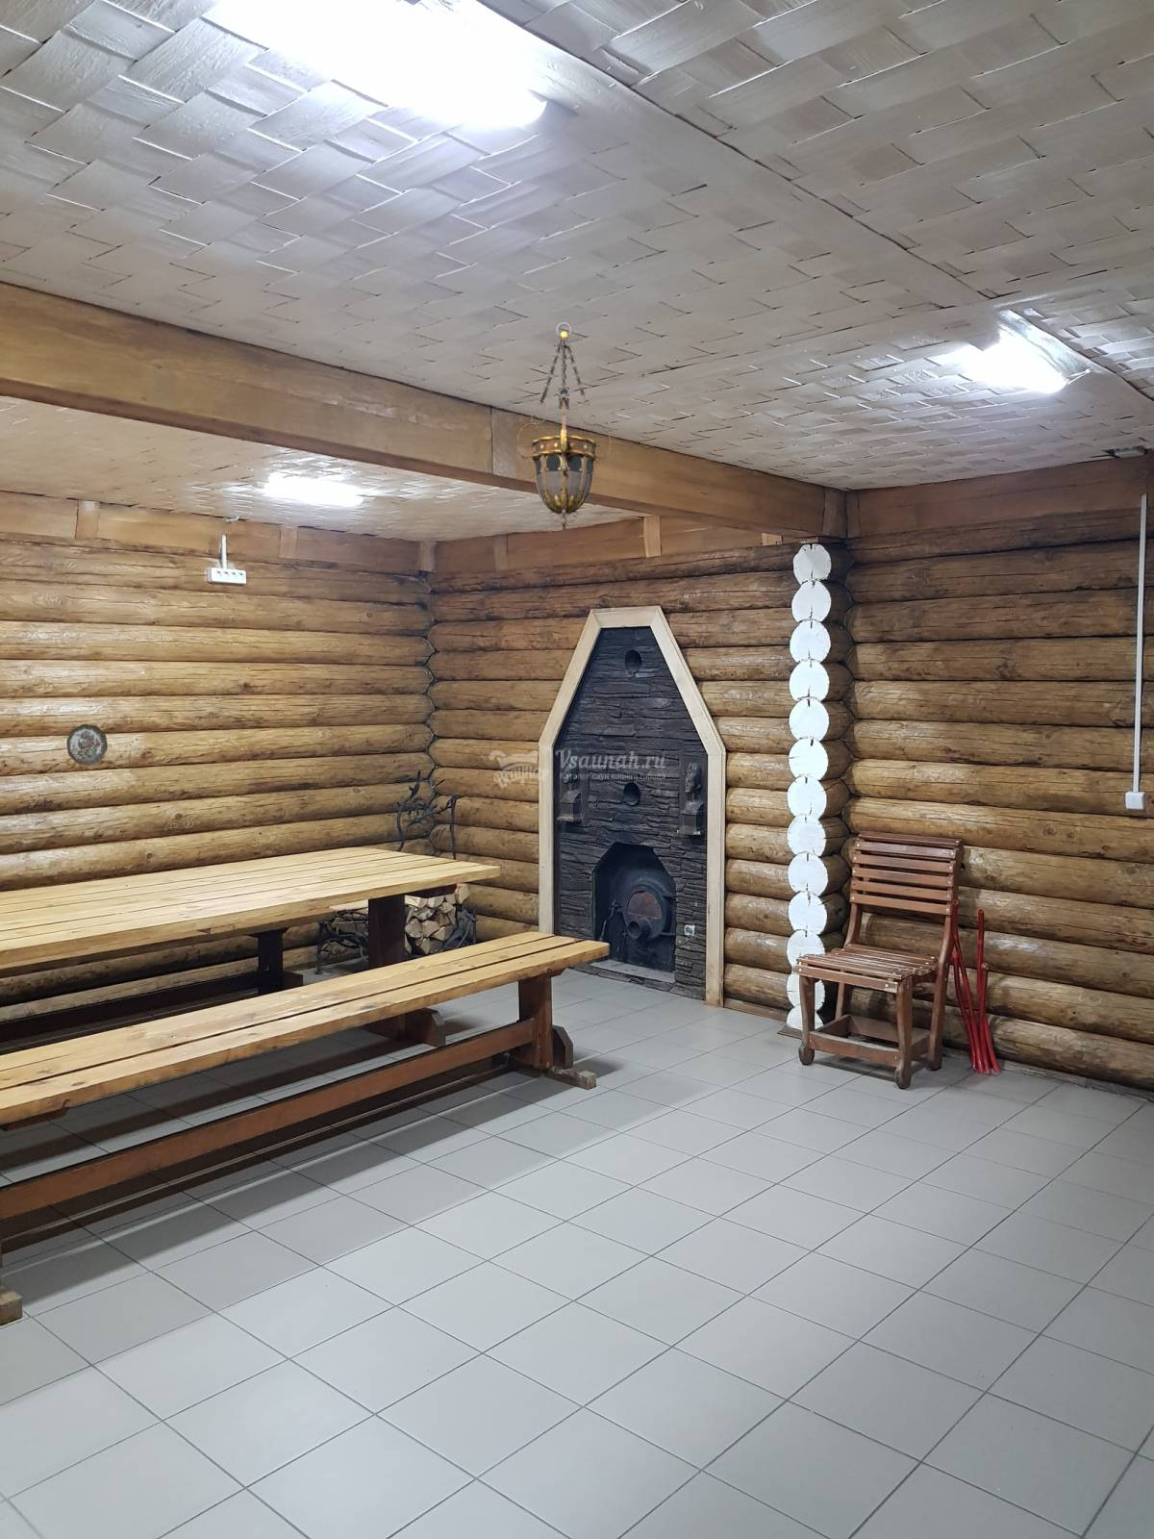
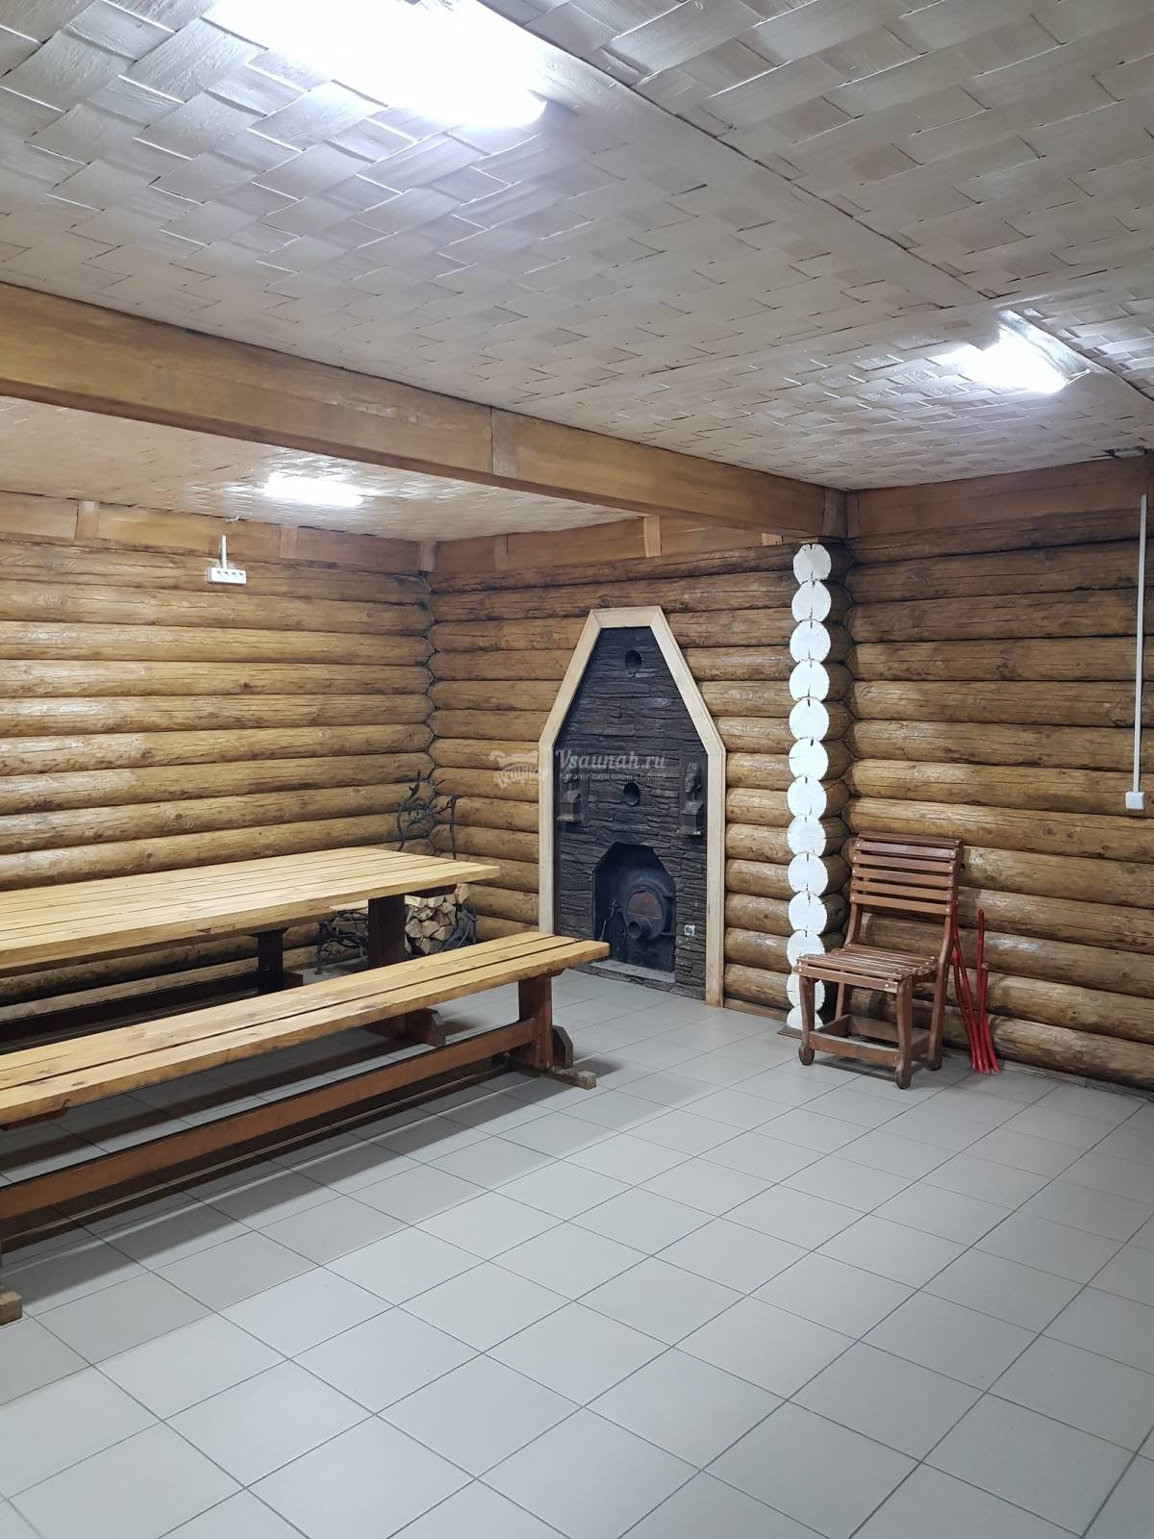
- decorative plate [65,723,109,767]
- hanging lantern [515,321,612,532]
